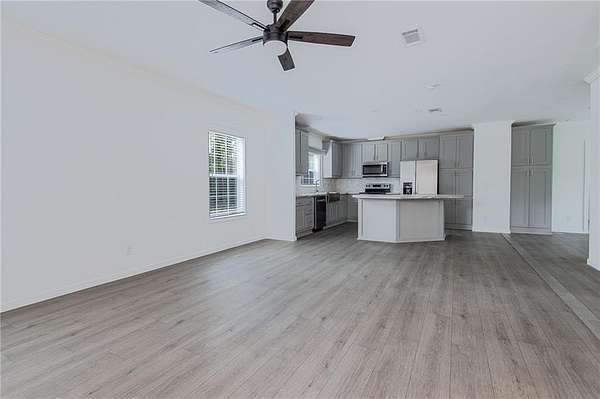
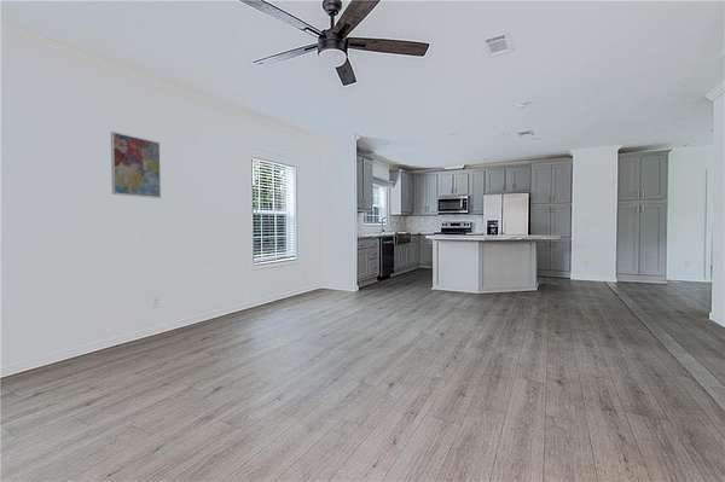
+ wall art [110,130,162,199]
